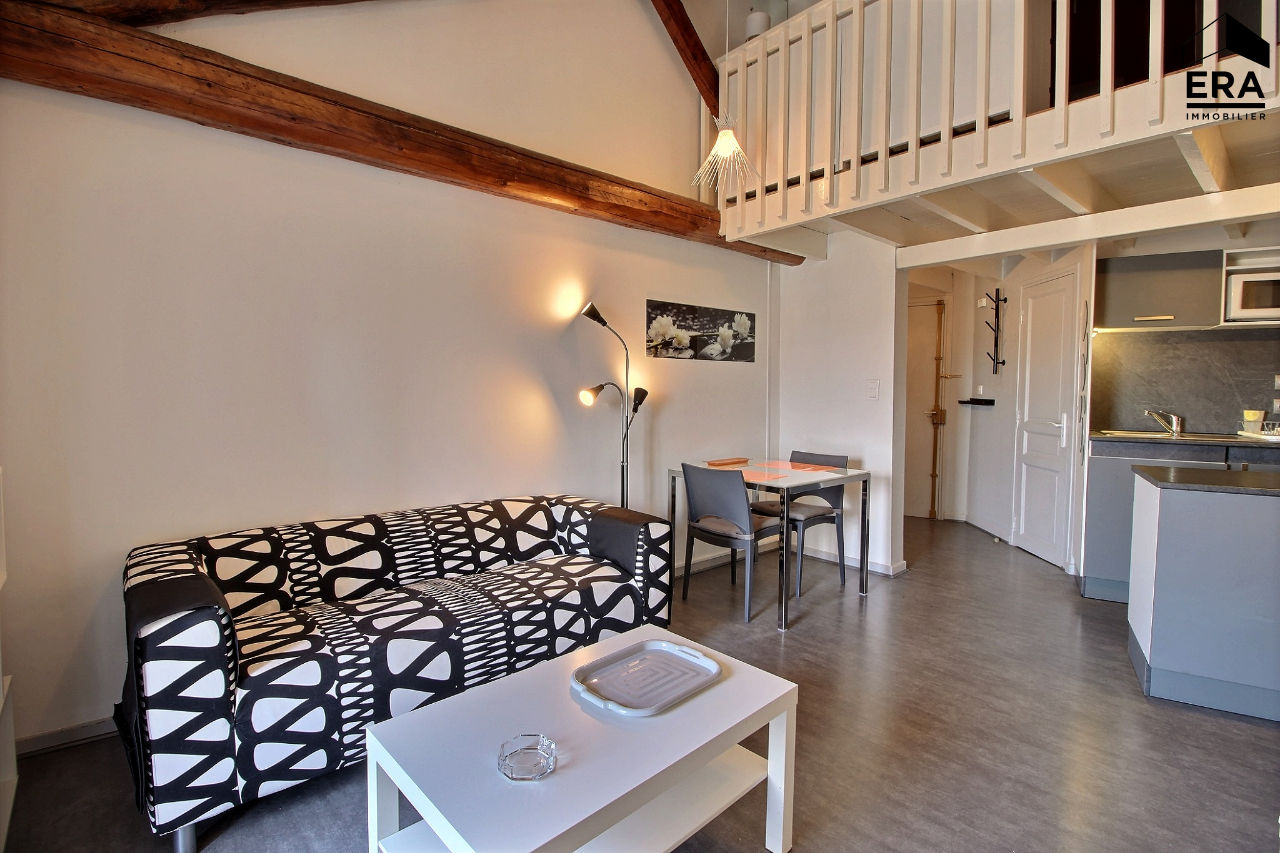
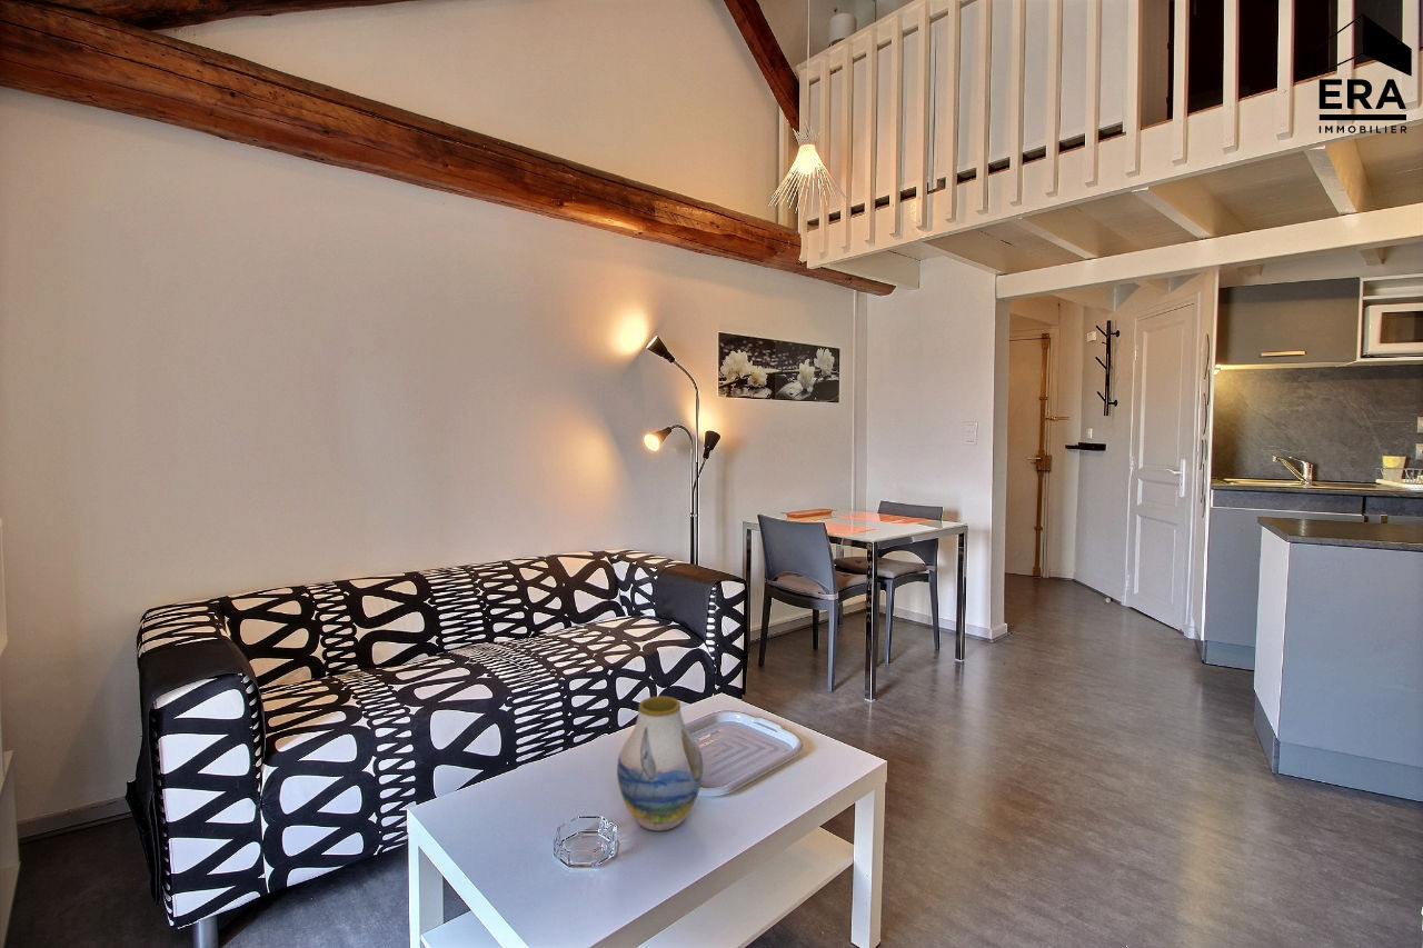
+ vase [616,695,704,832]
